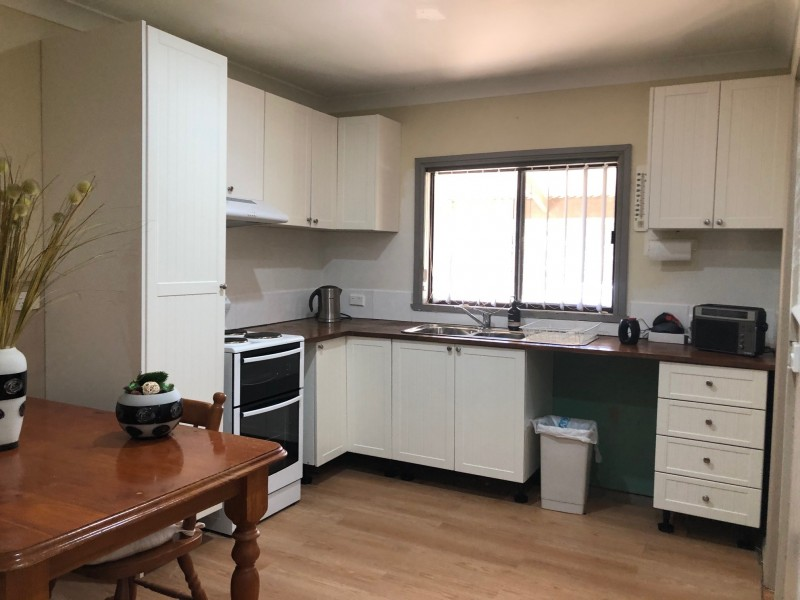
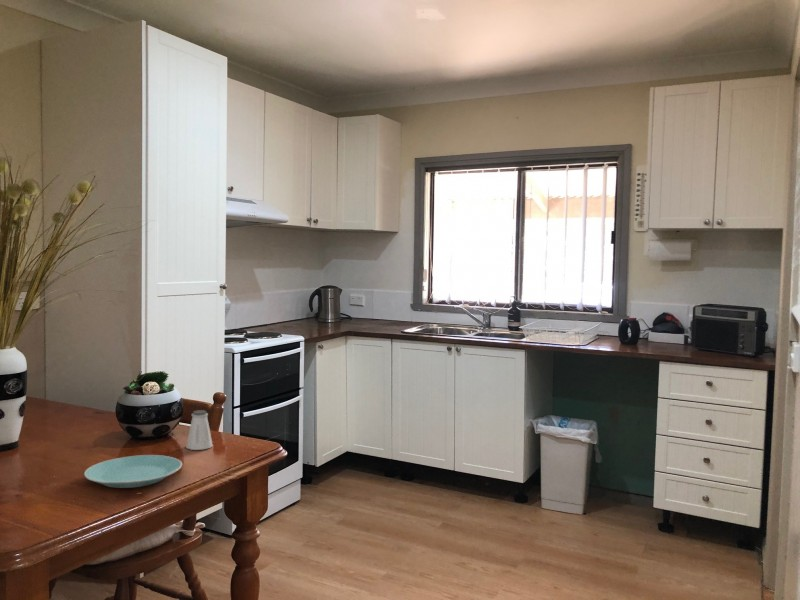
+ plate [83,454,183,489]
+ saltshaker [185,409,214,451]
